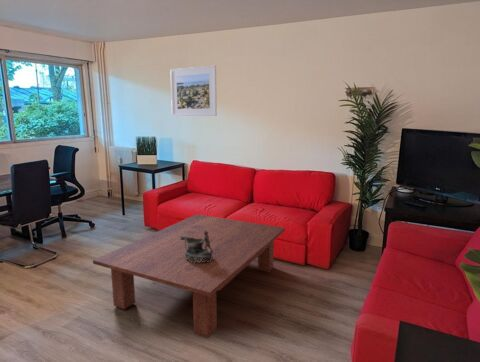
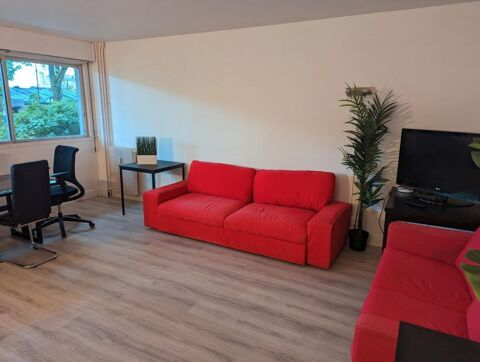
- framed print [169,65,218,117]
- coffee table [92,213,286,340]
- decorative bowl [180,230,213,263]
